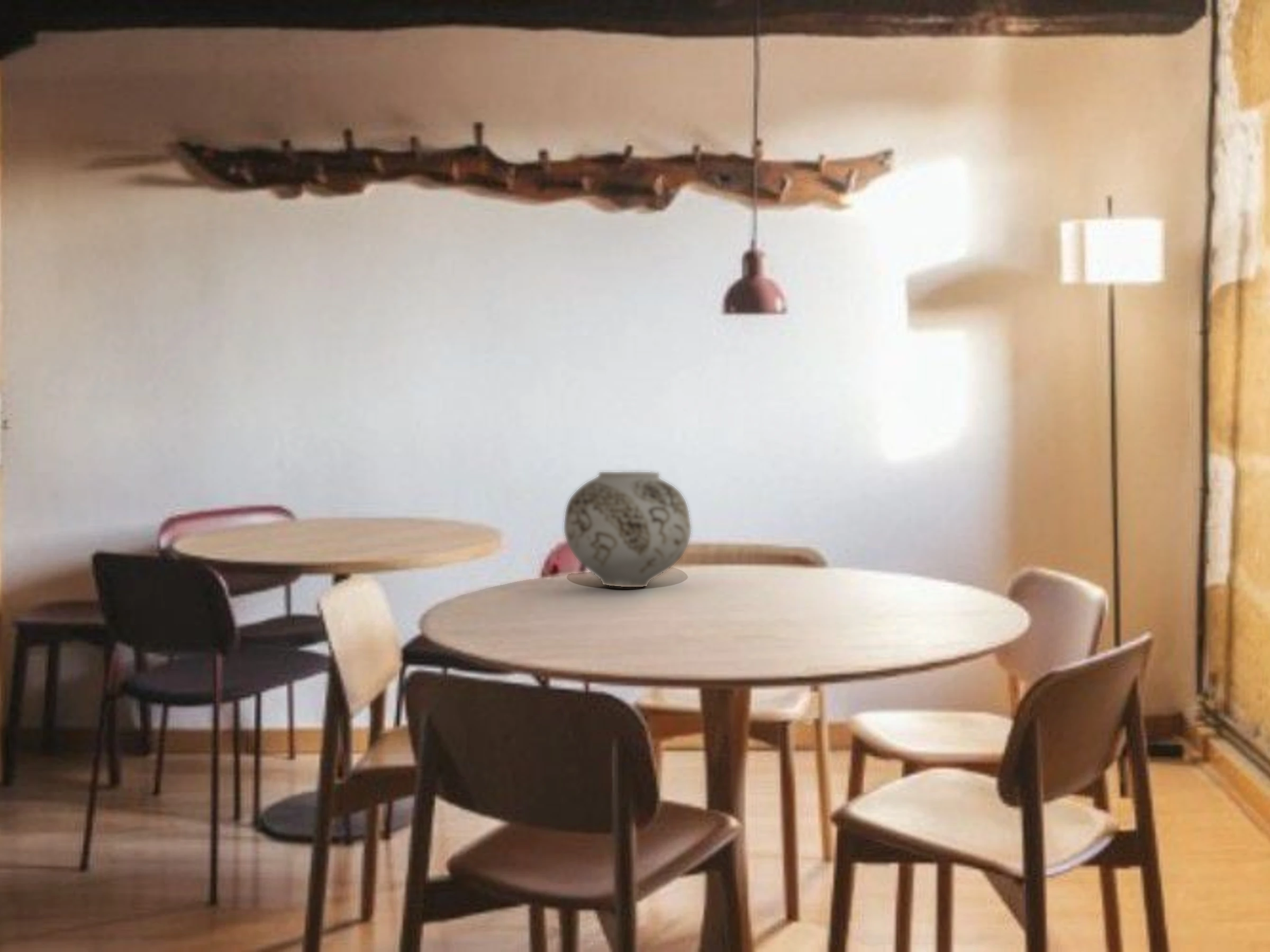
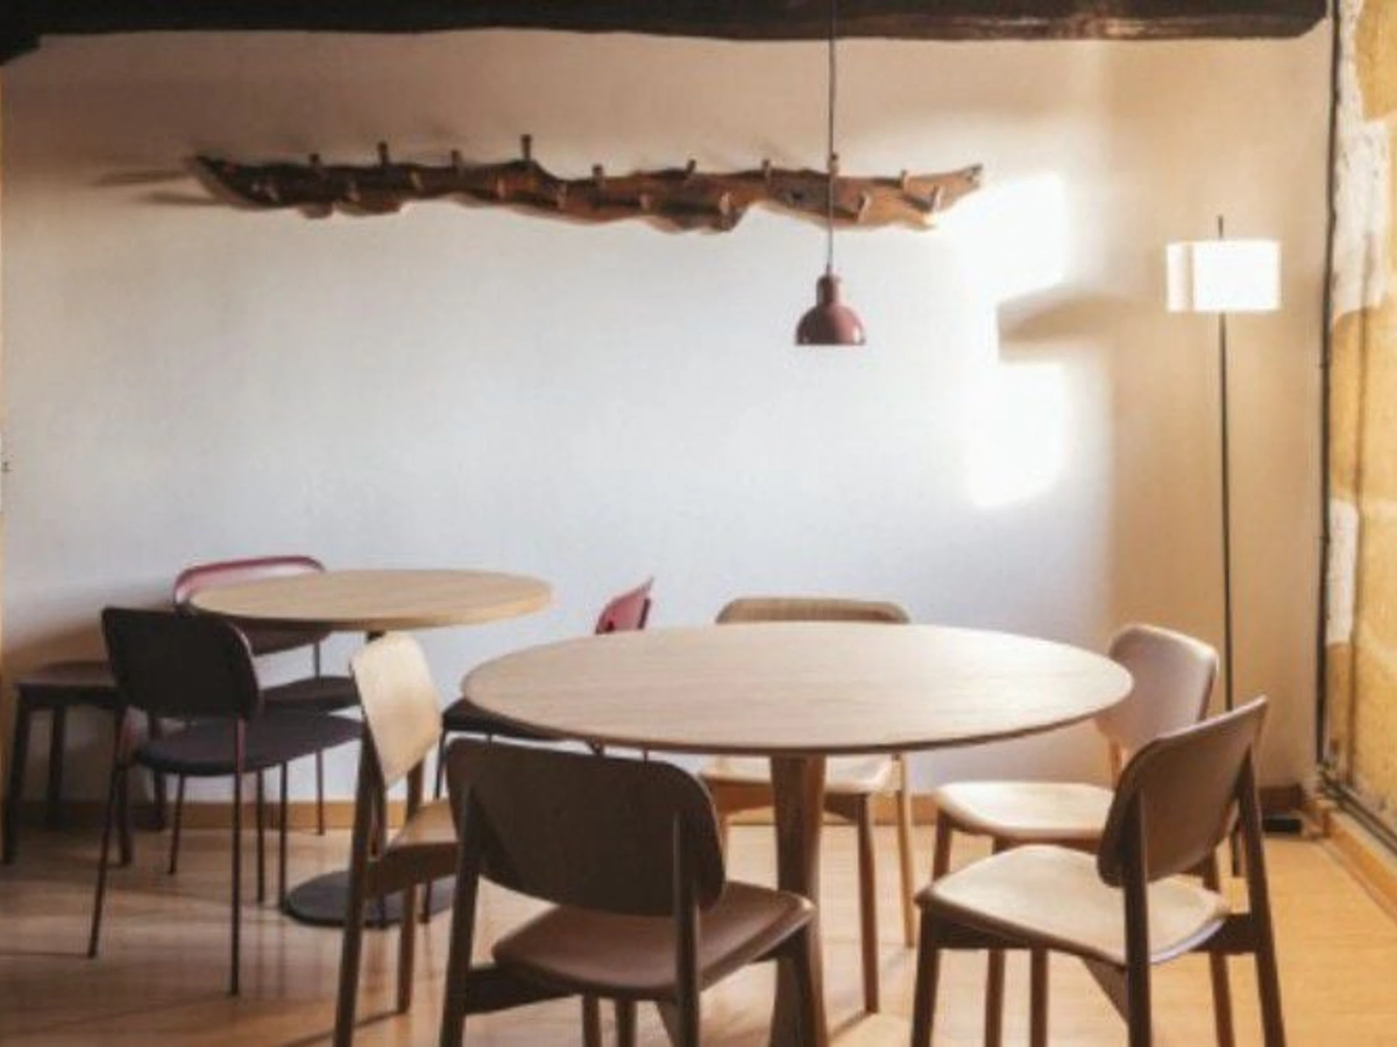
- vase [564,471,692,588]
